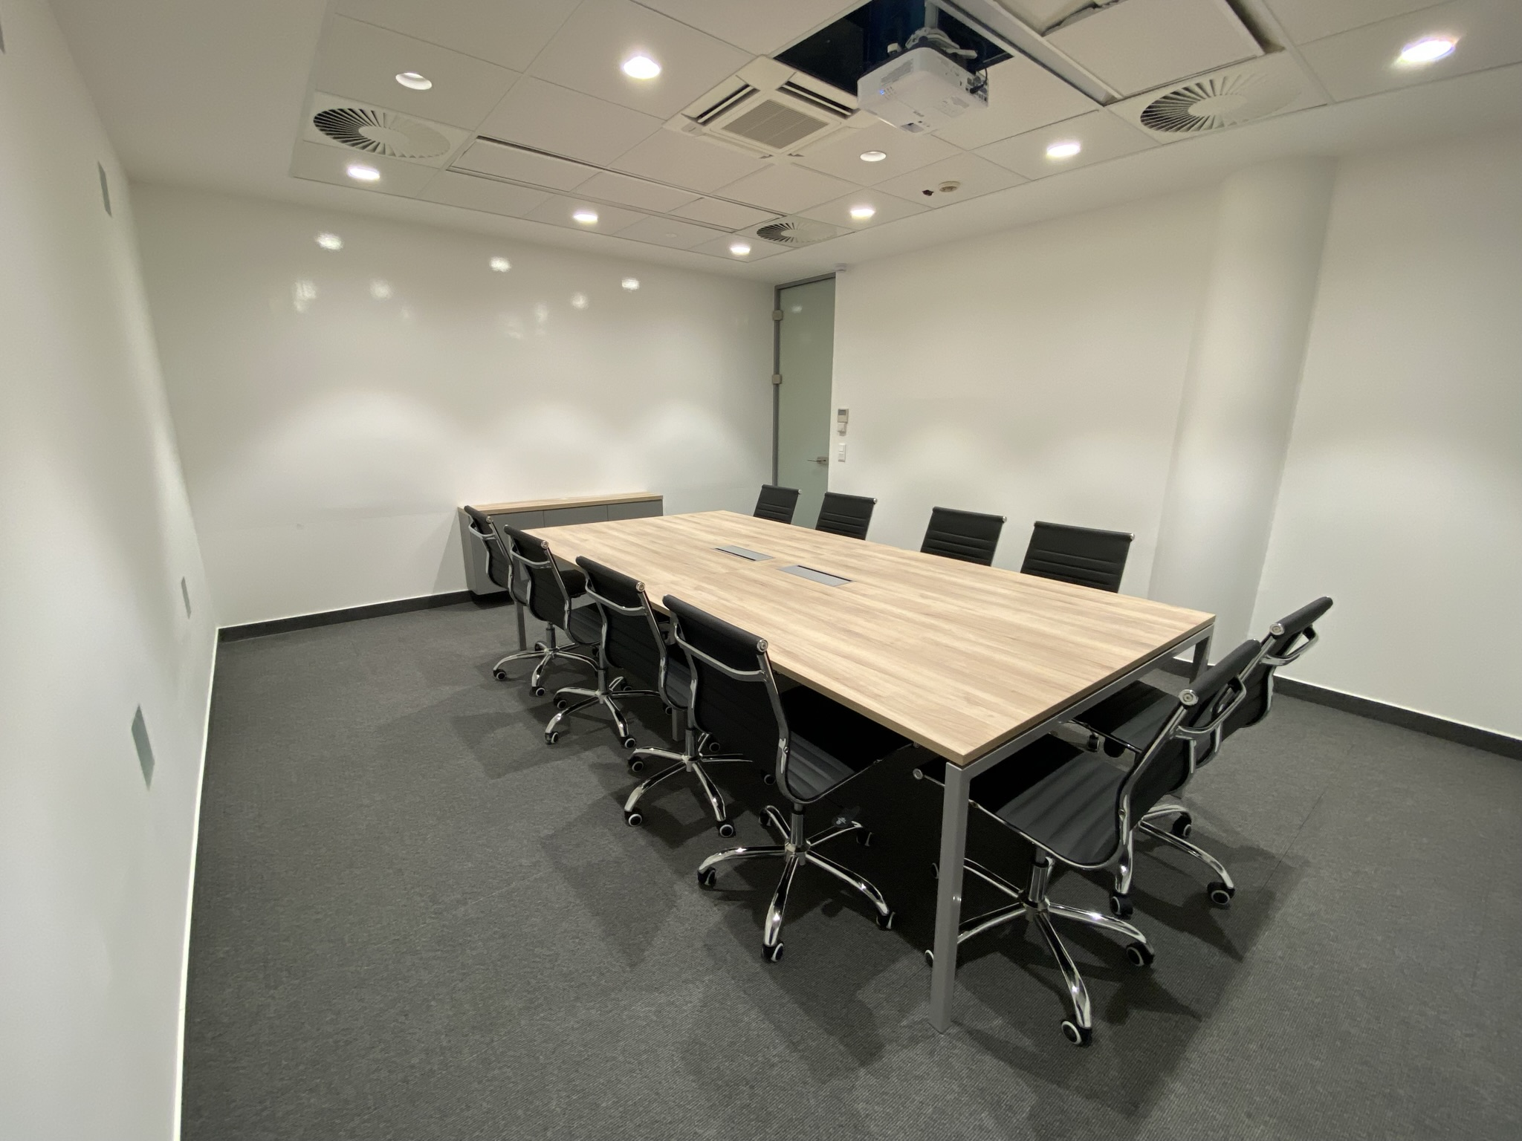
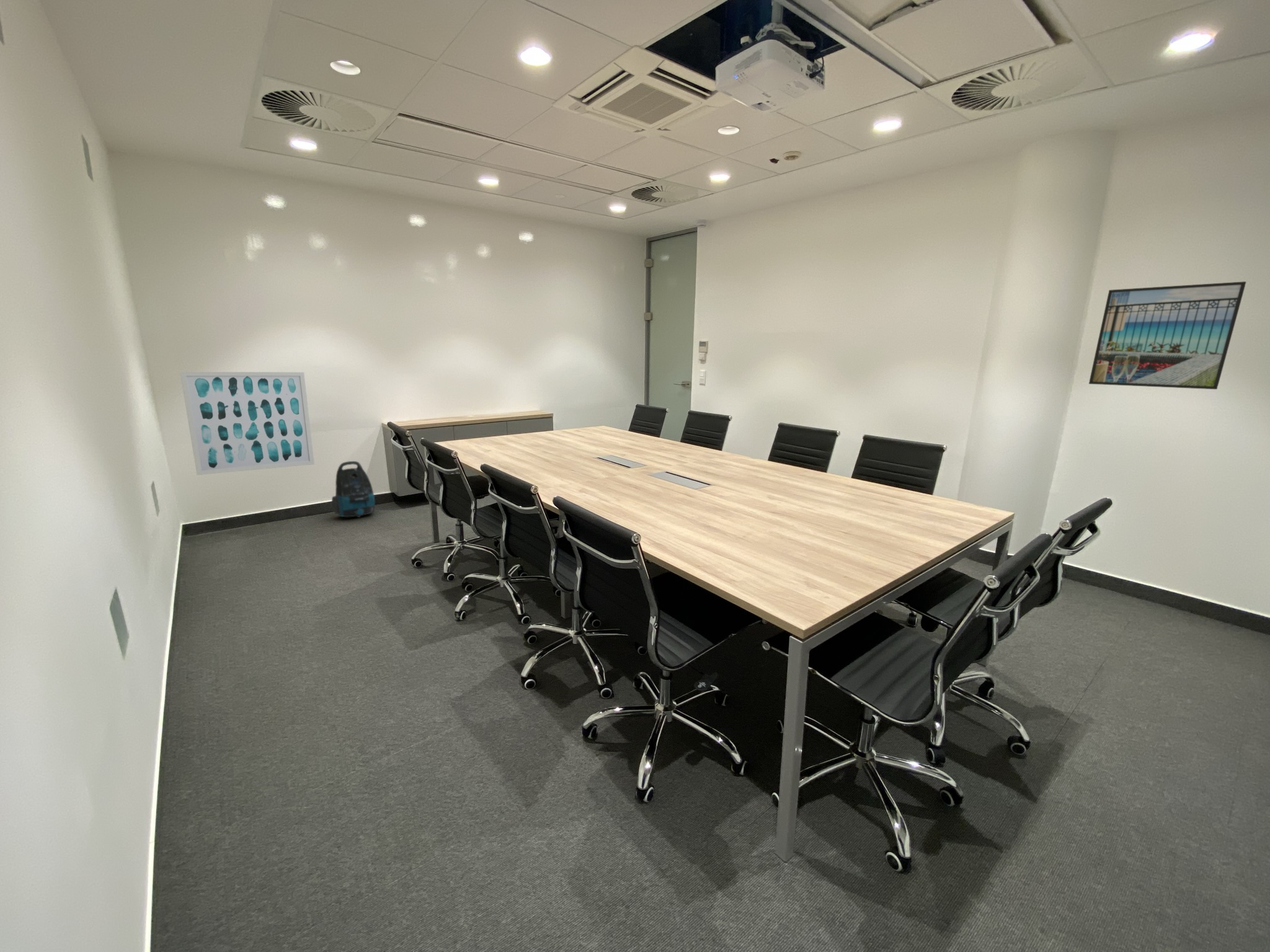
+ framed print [1088,281,1246,390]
+ wall art [179,371,315,475]
+ vacuum cleaner [331,461,375,518]
